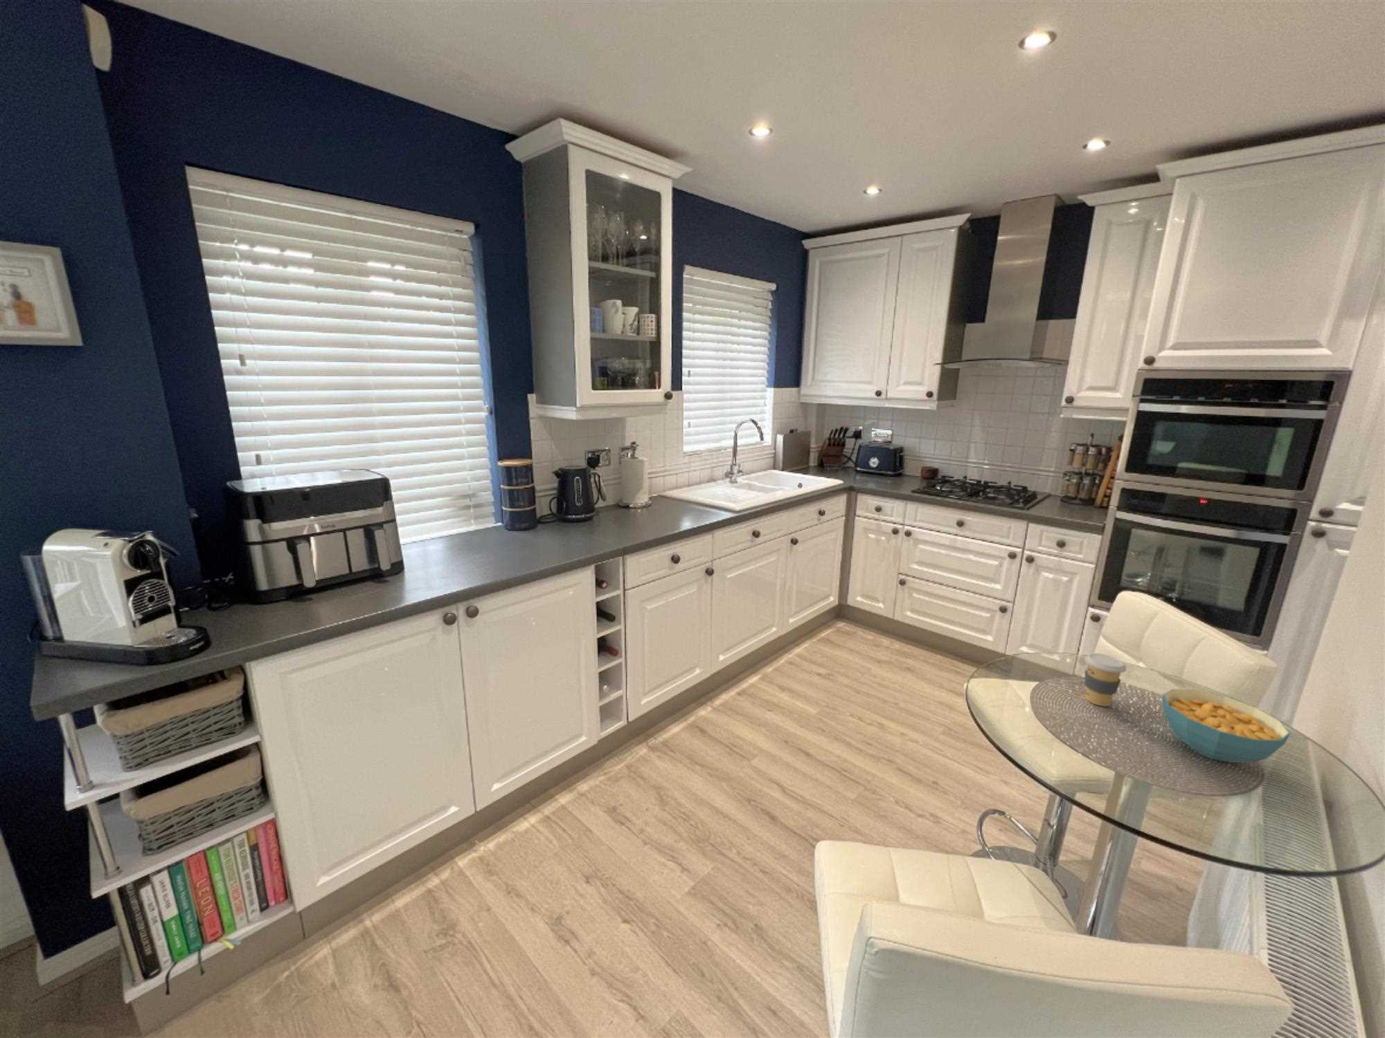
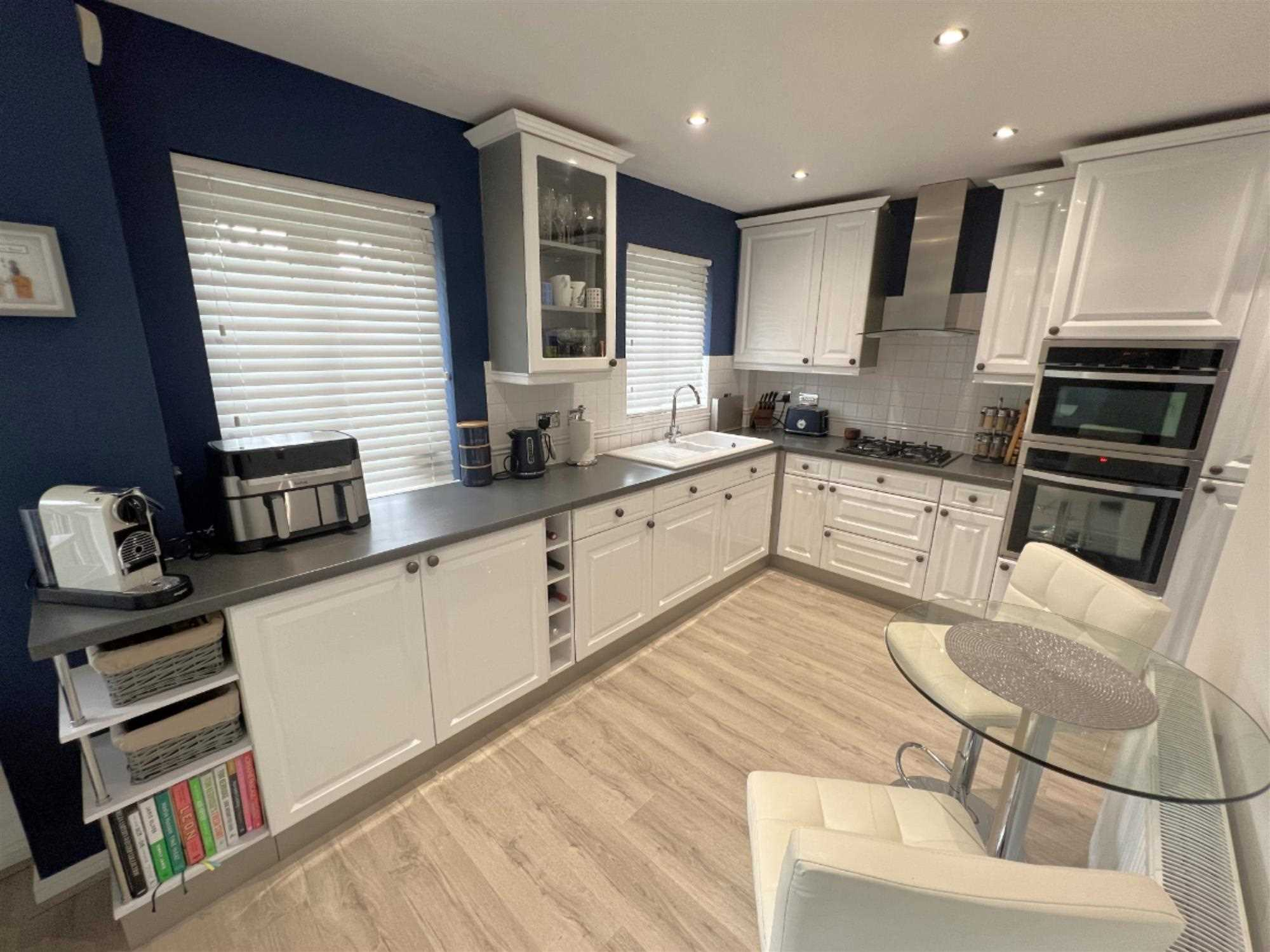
- cereal bowl [1161,688,1291,763]
- coffee cup [1084,652,1128,708]
